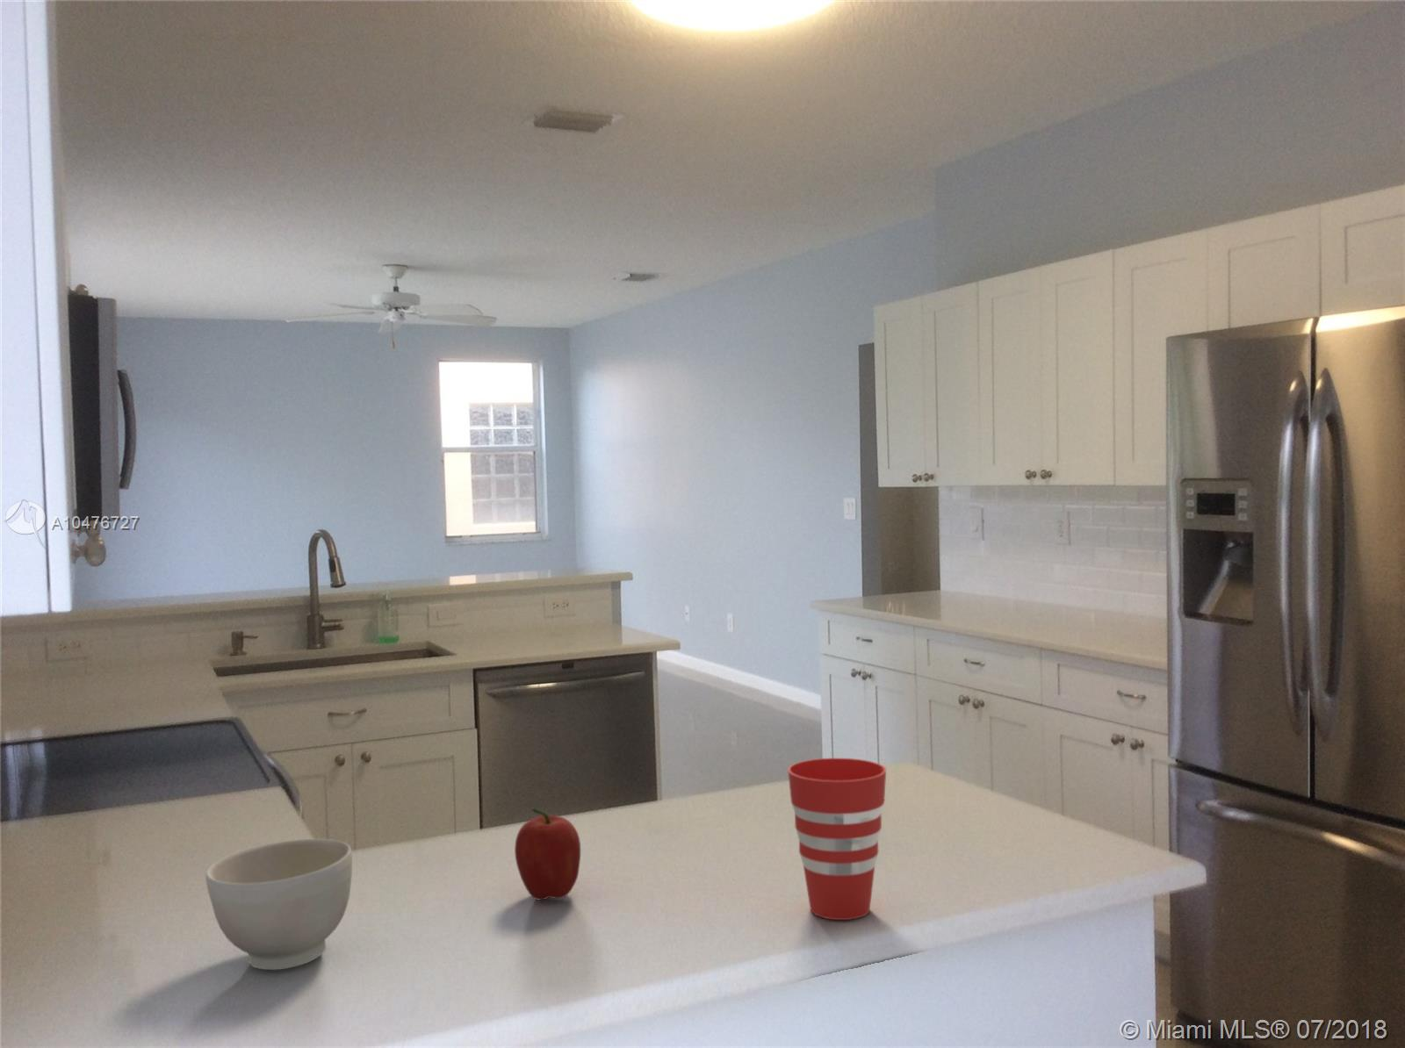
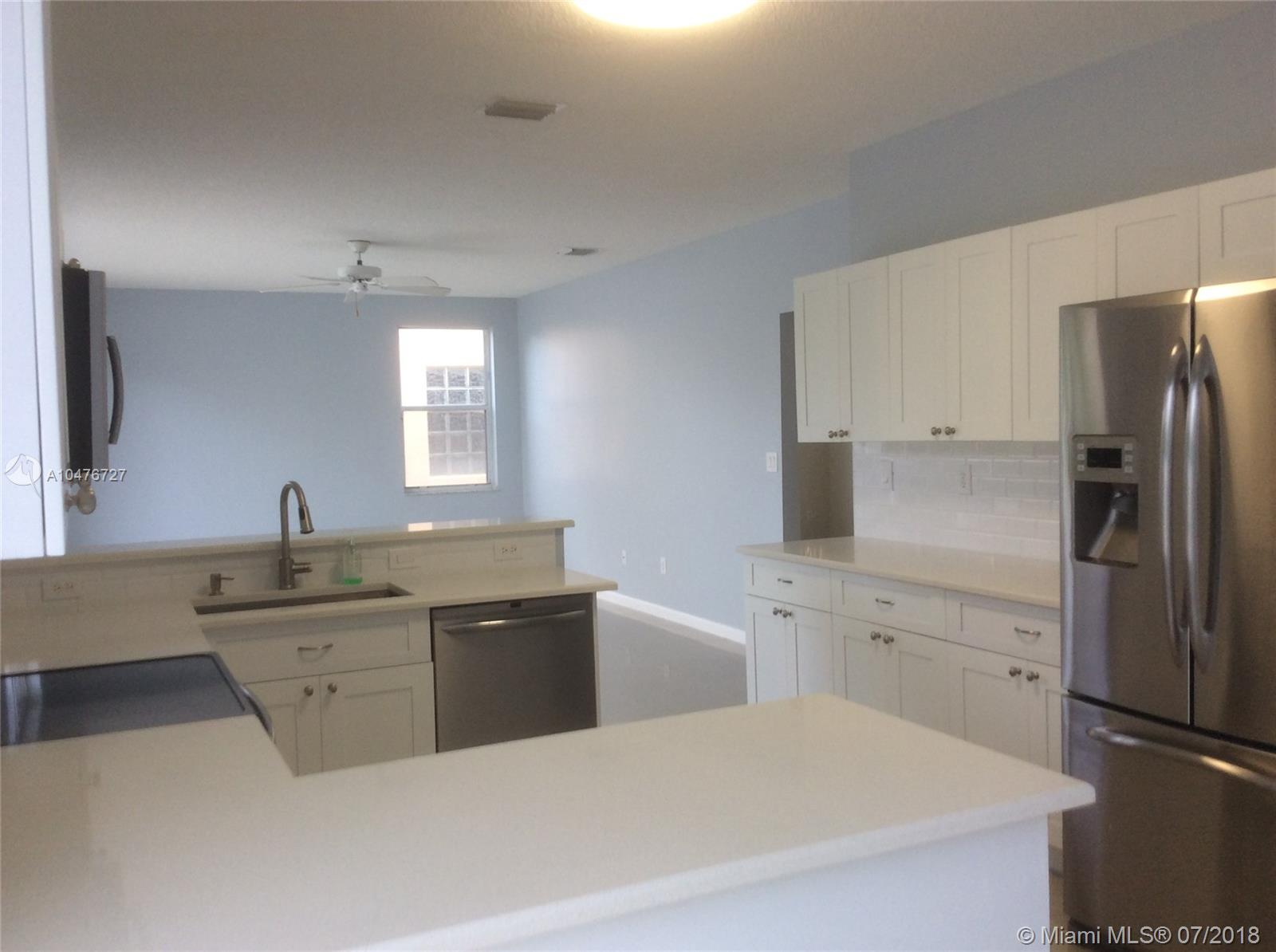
- fruit [514,807,581,902]
- cup [787,757,886,920]
- bowl [205,838,353,971]
